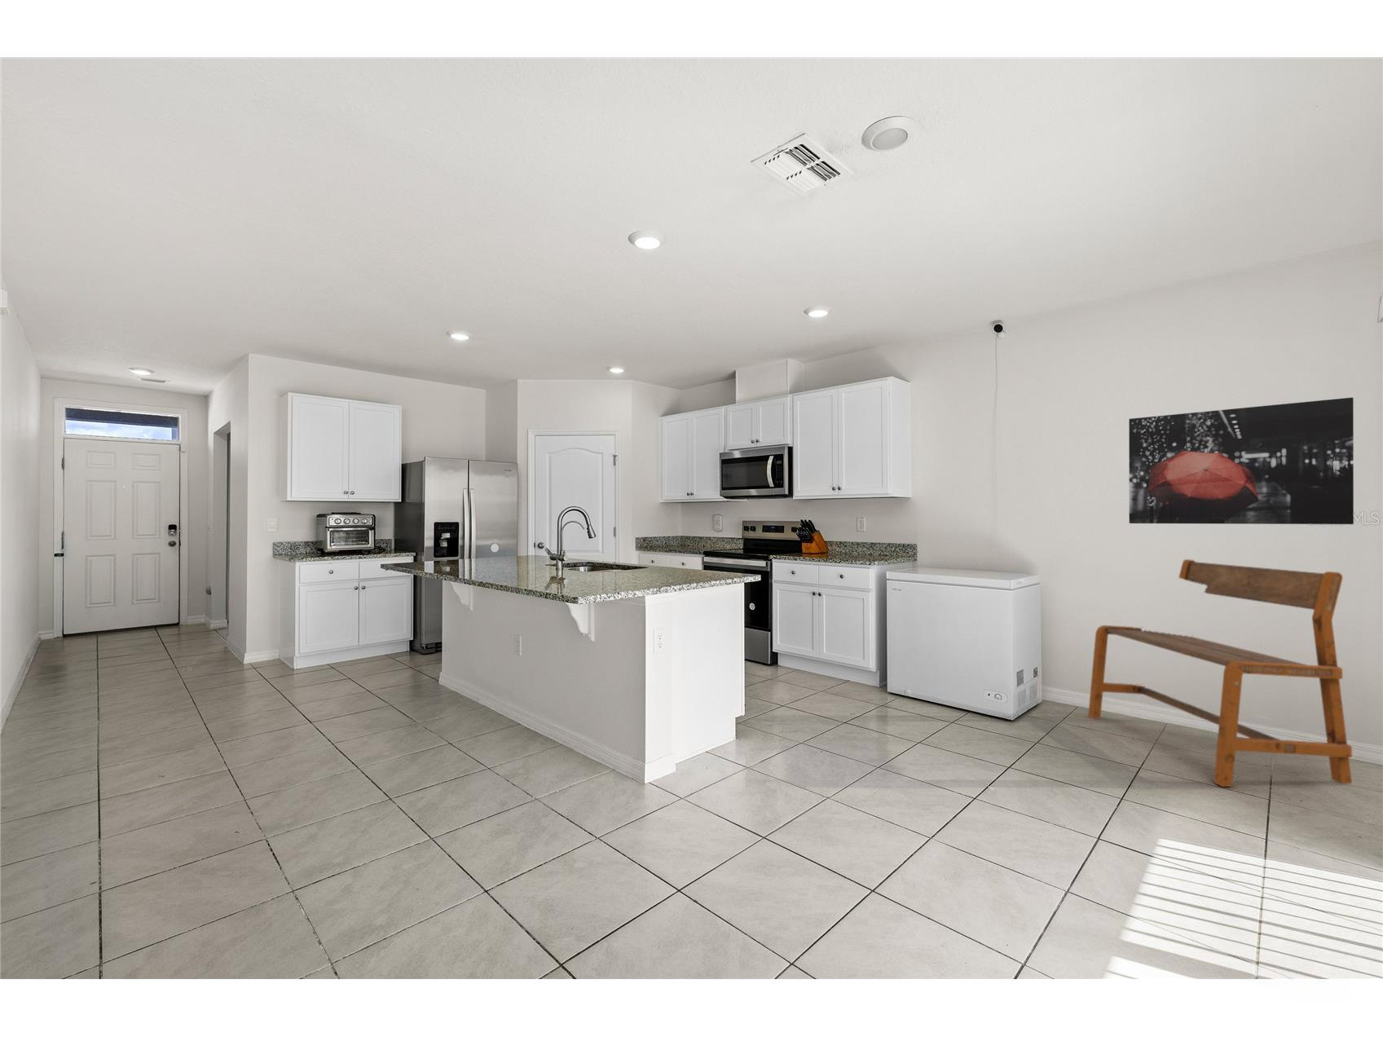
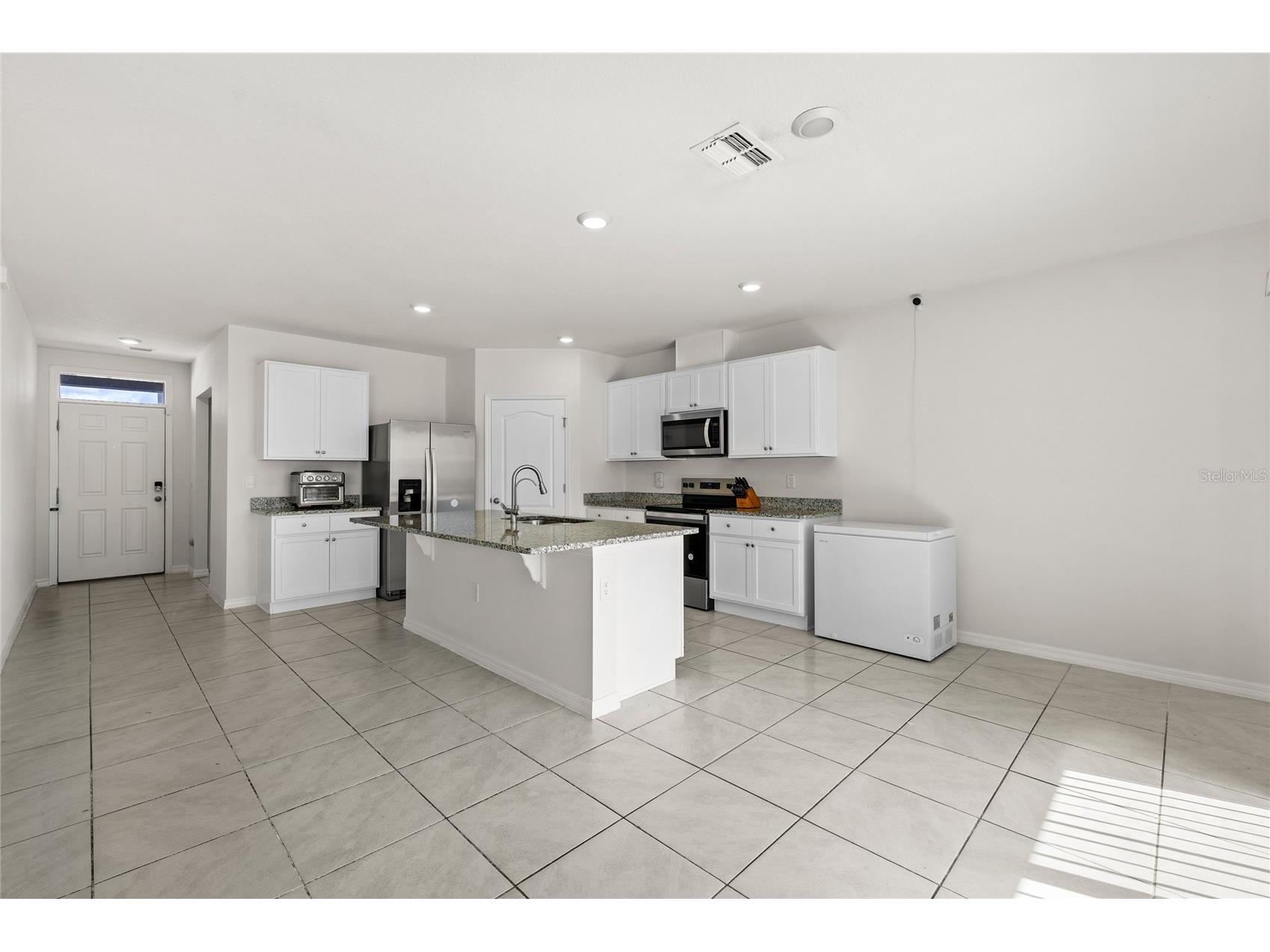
- wall art [1128,396,1355,525]
- bench [1087,559,1353,788]
